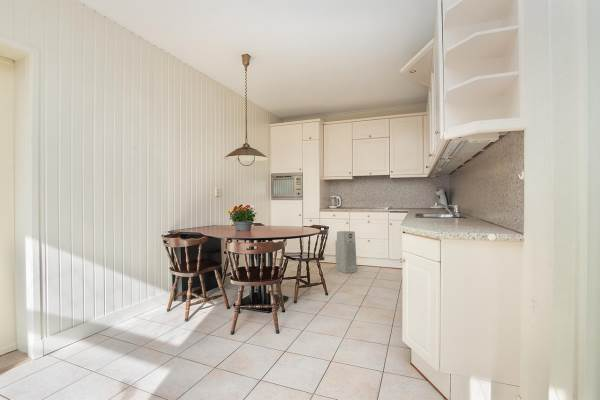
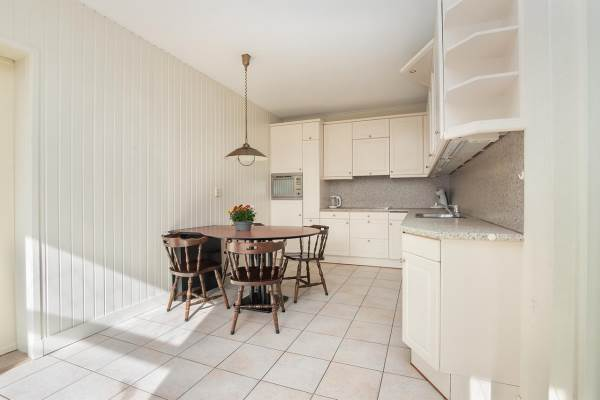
- air purifier [335,230,358,274]
